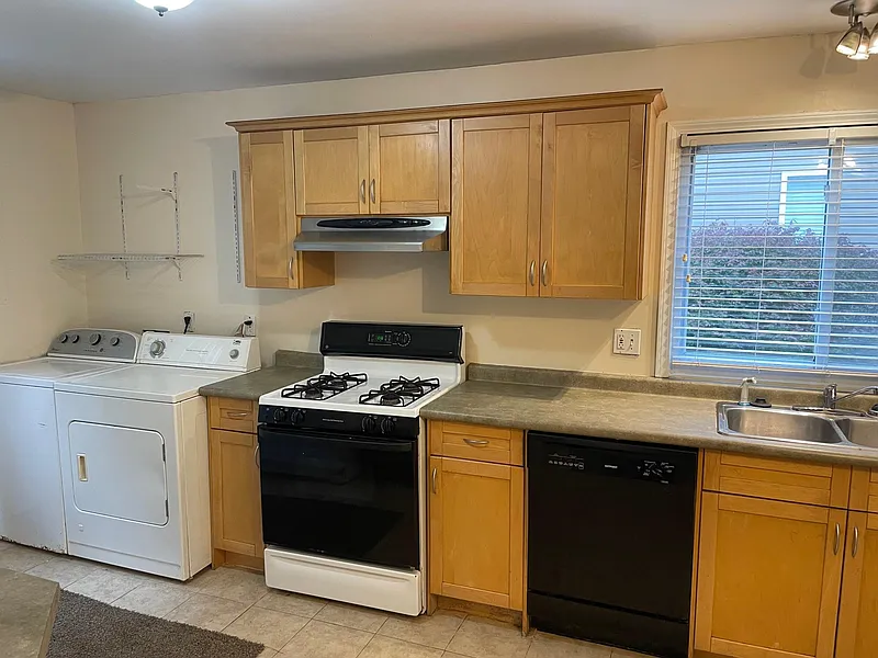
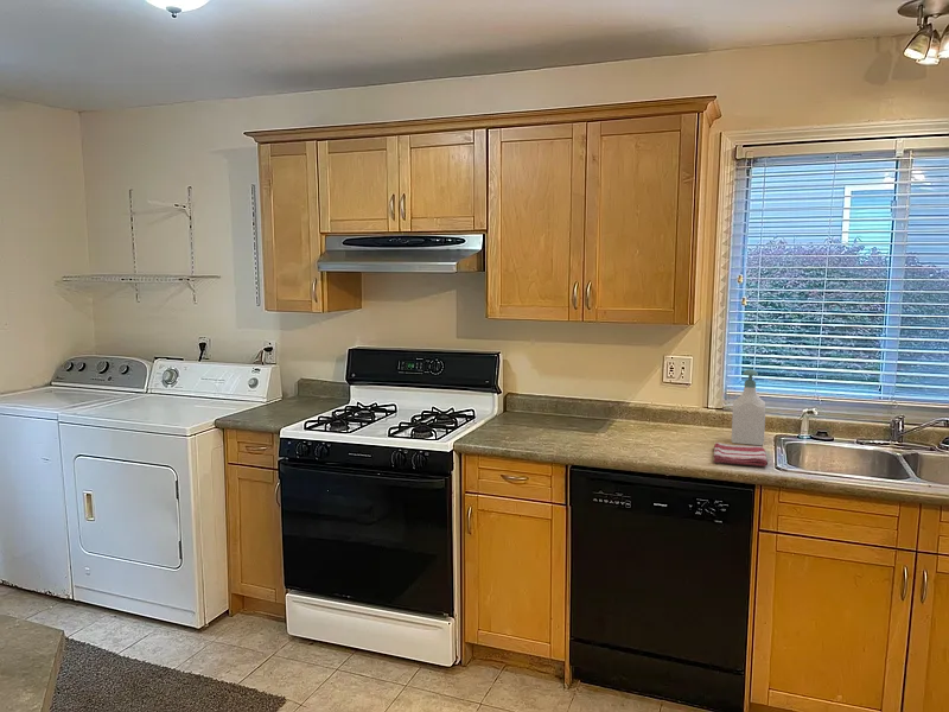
+ dish towel [713,441,769,468]
+ soap bottle [731,368,766,446]
